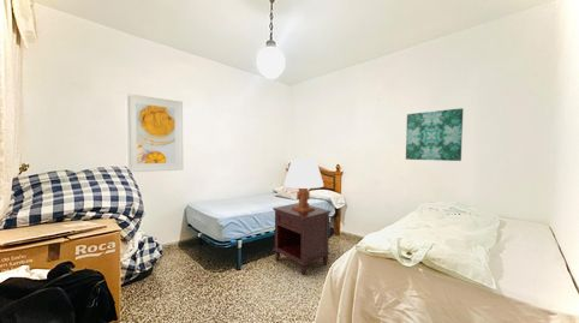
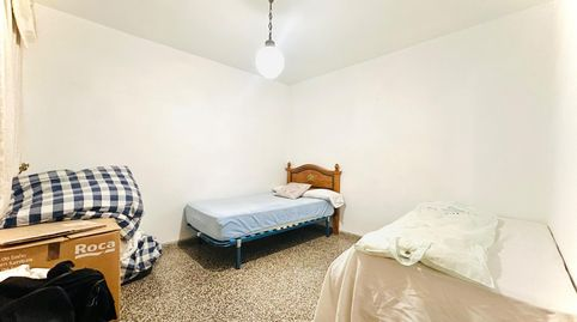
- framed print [124,92,184,173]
- nightstand [271,202,333,276]
- wall art [405,107,465,162]
- table lamp [282,158,324,213]
